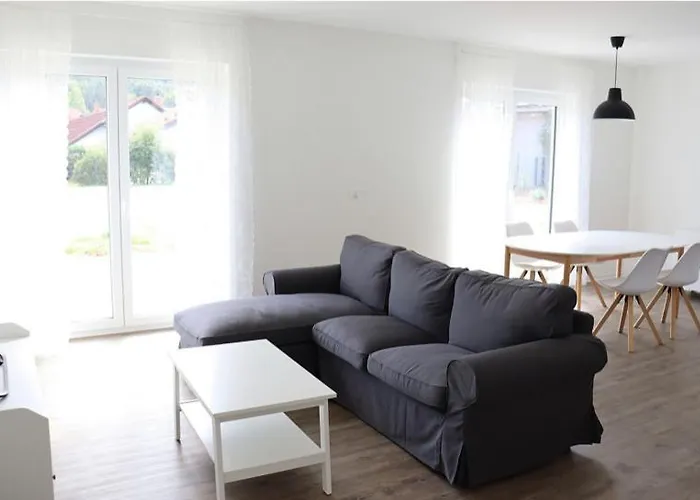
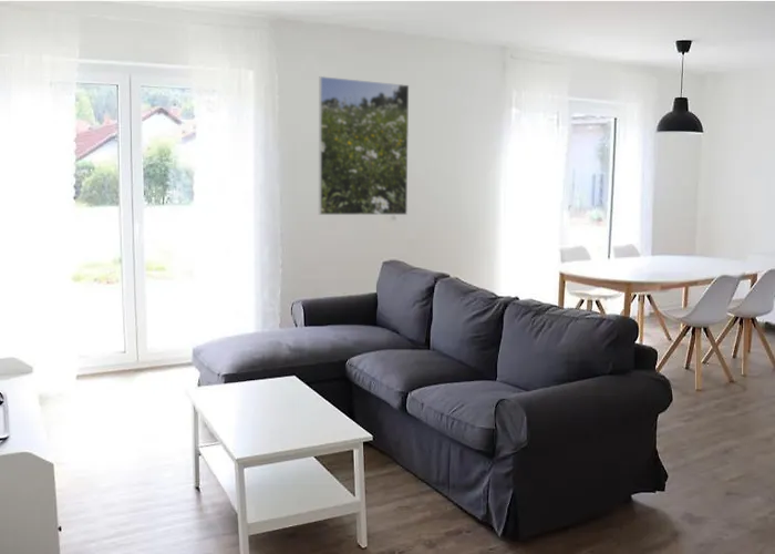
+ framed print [318,75,410,216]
